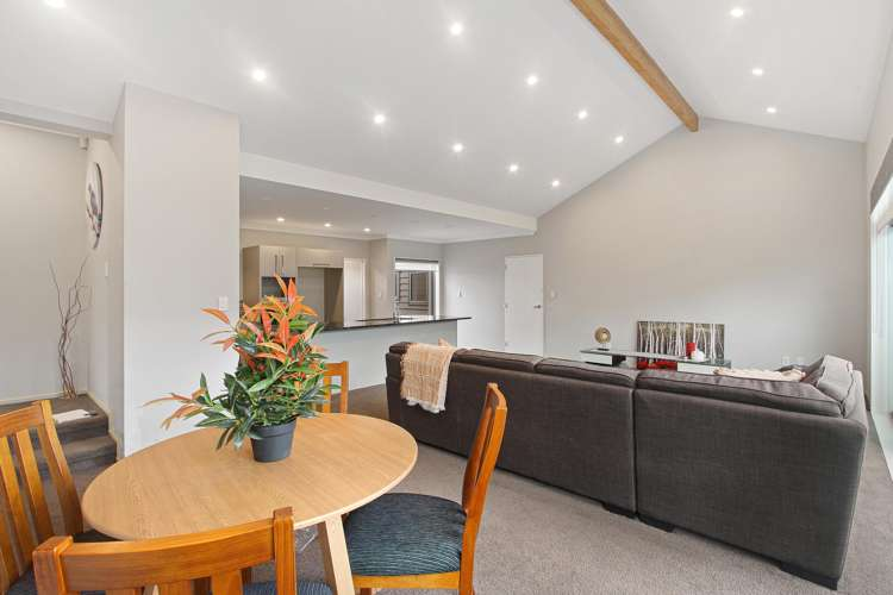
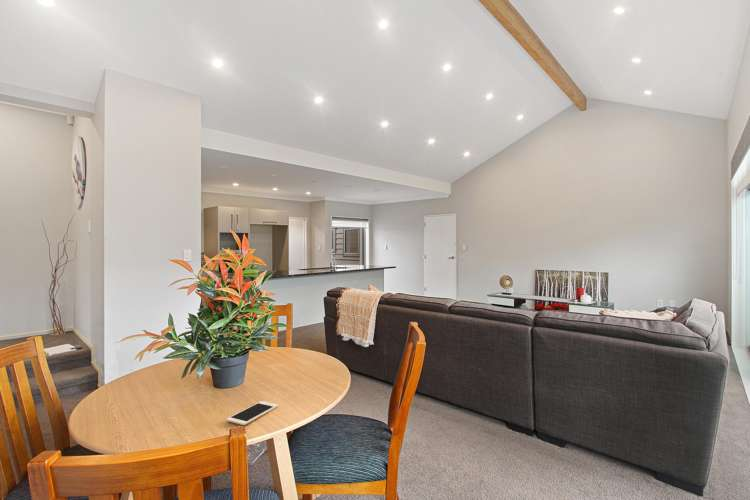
+ cell phone [226,400,279,426]
